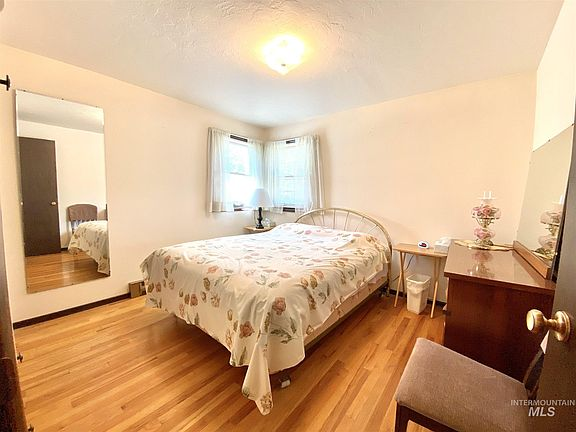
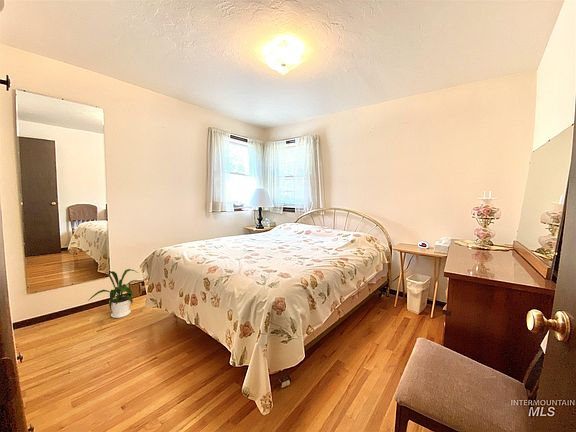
+ house plant [88,268,143,319]
